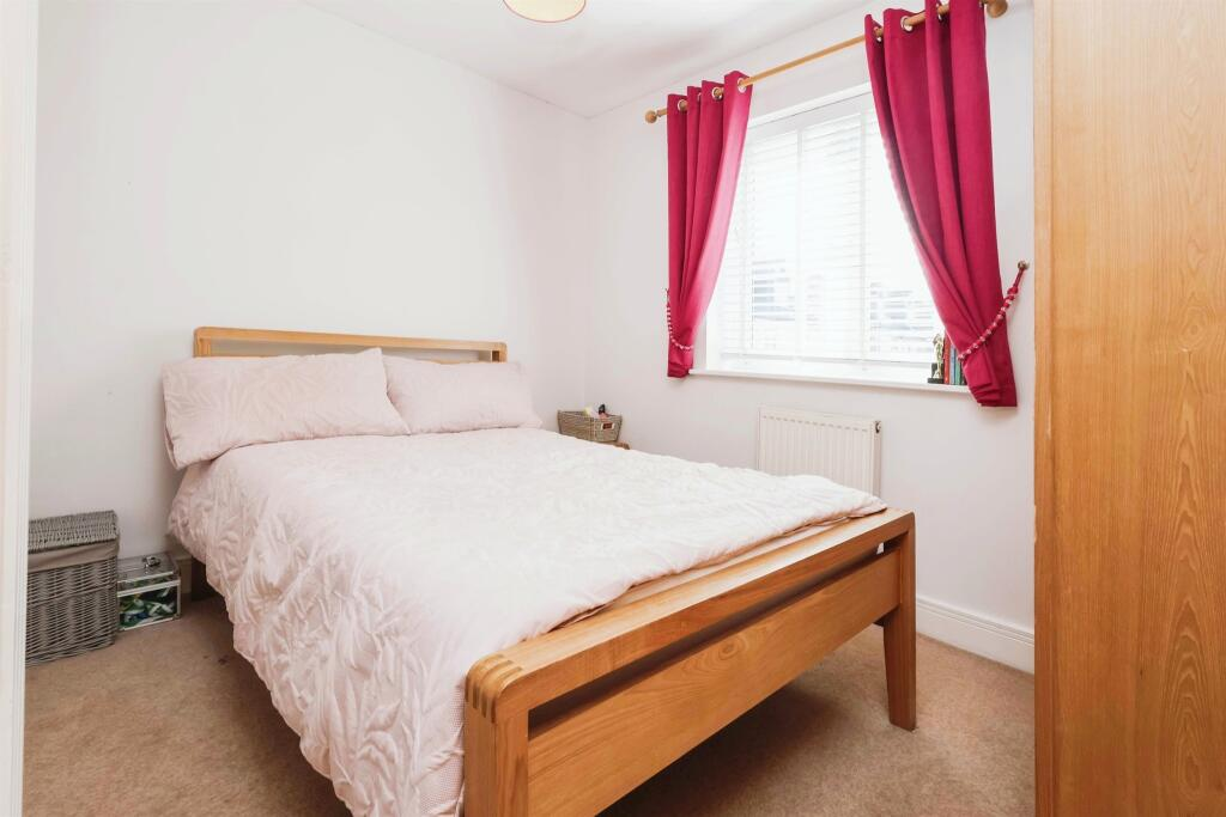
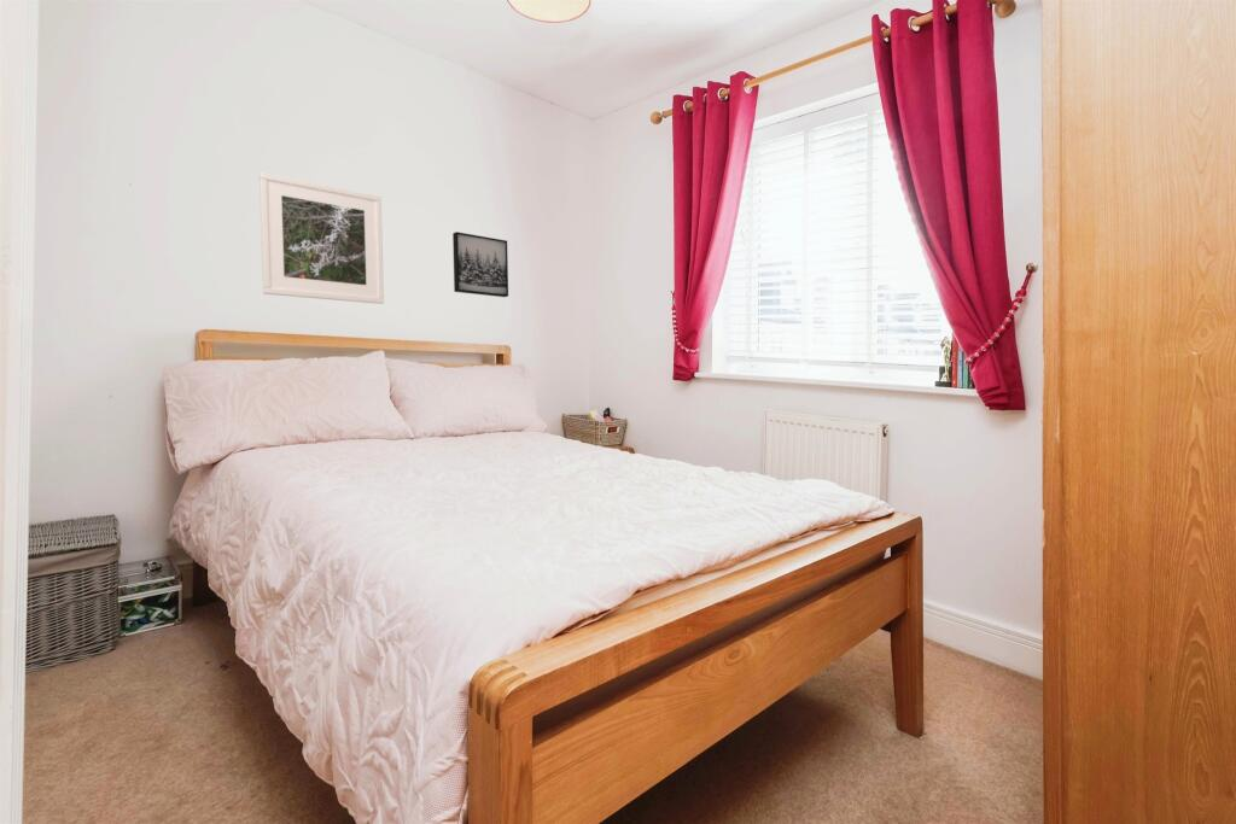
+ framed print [258,171,385,305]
+ wall art [451,230,509,298]
